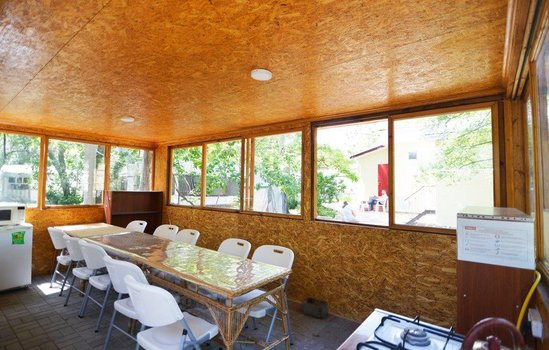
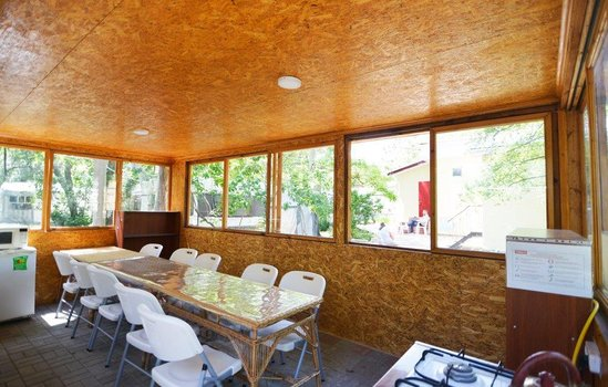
- storage bin [301,296,330,319]
